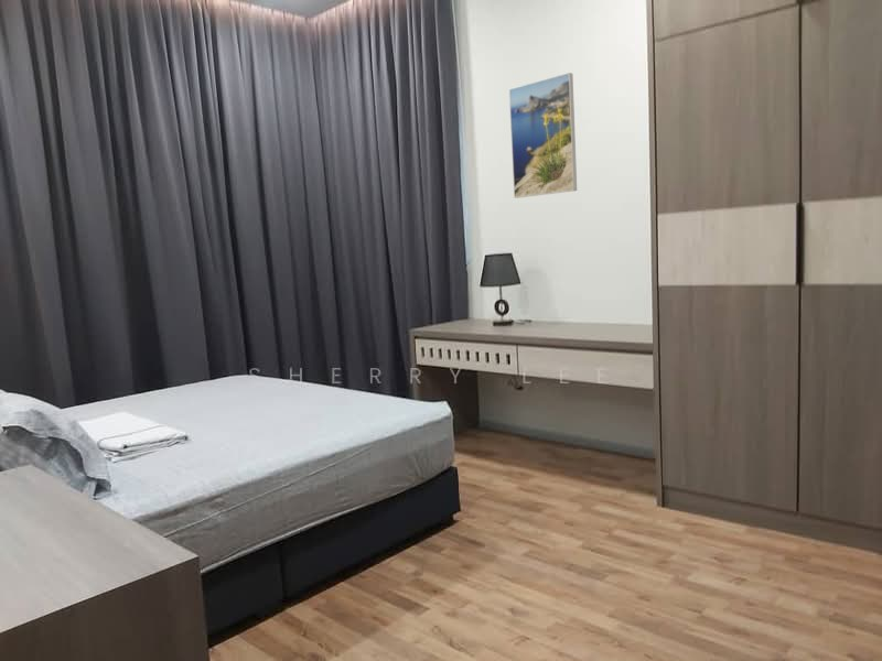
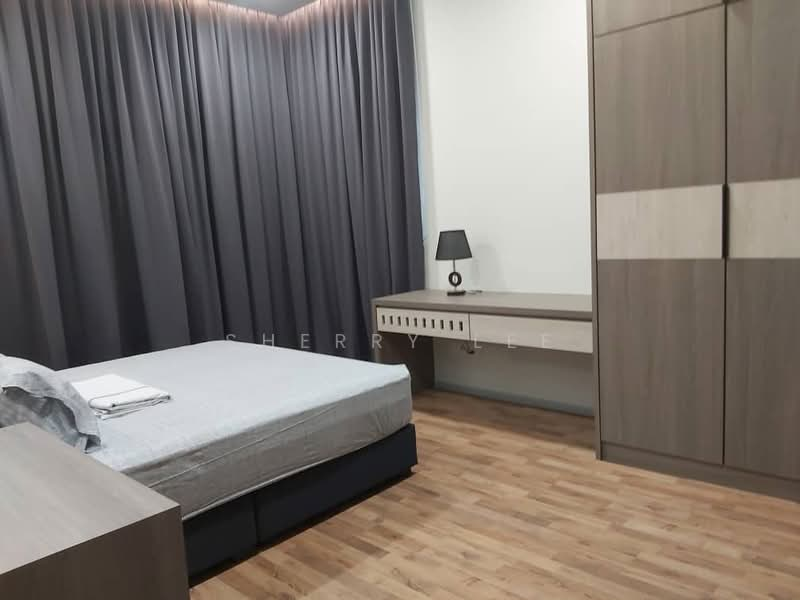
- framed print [508,72,578,199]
